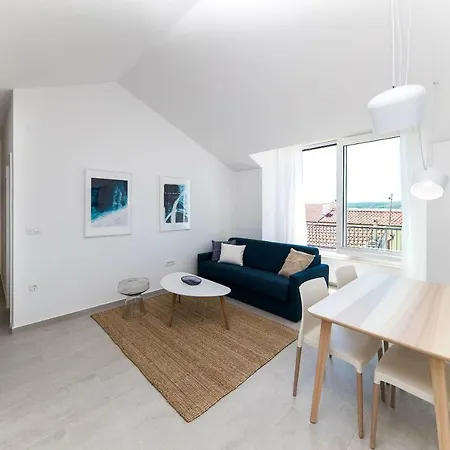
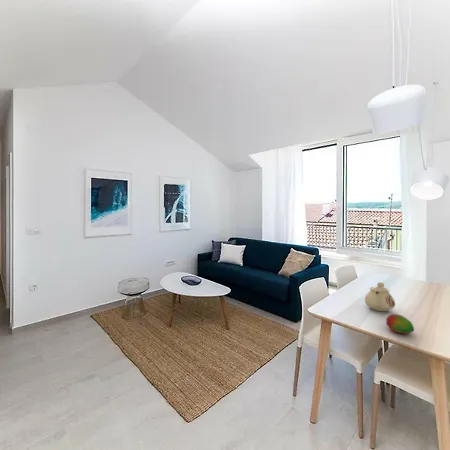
+ teapot [364,281,396,312]
+ fruit [385,313,415,334]
